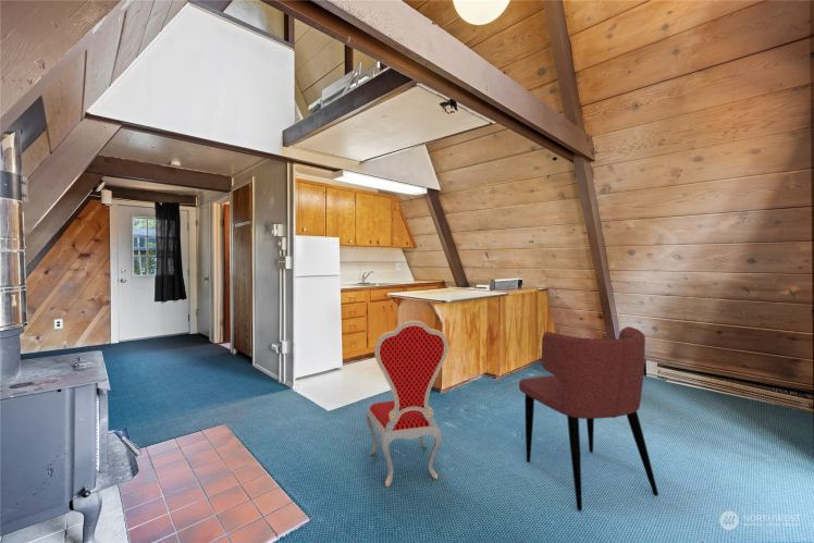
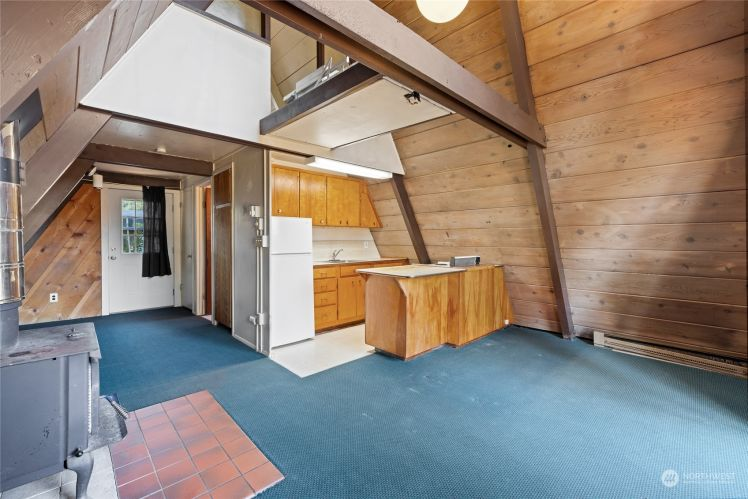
- dining chair [518,325,659,513]
- dining chair [365,320,449,488]
